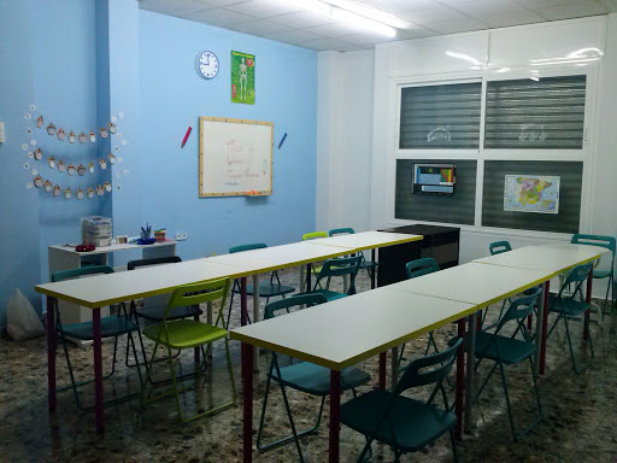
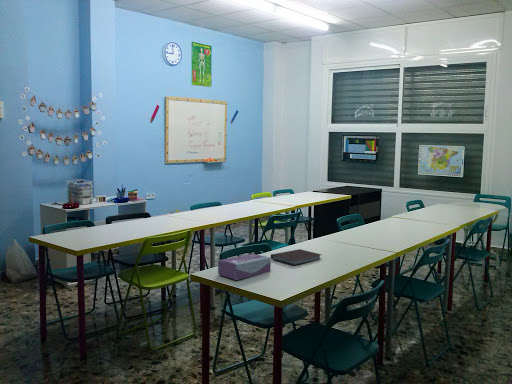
+ tissue box [217,253,272,281]
+ notebook [270,248,323,266]
